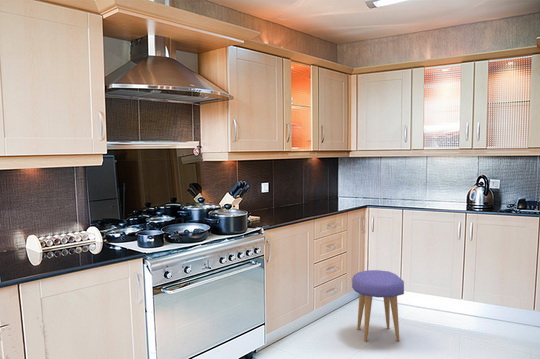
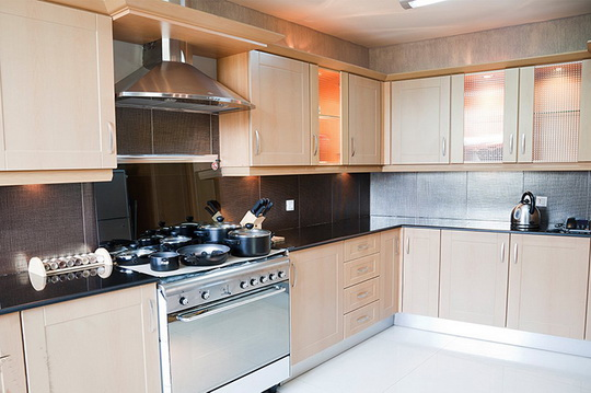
- stool [351,269,405,343]
